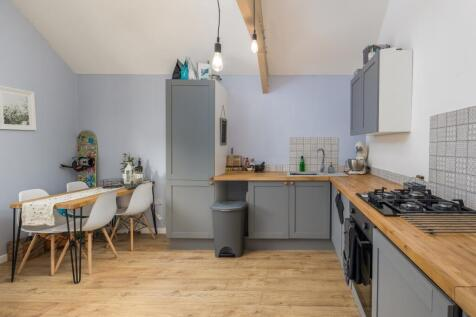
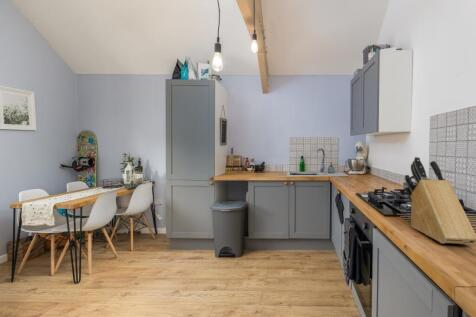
+ knife block [404,156,476,246]
